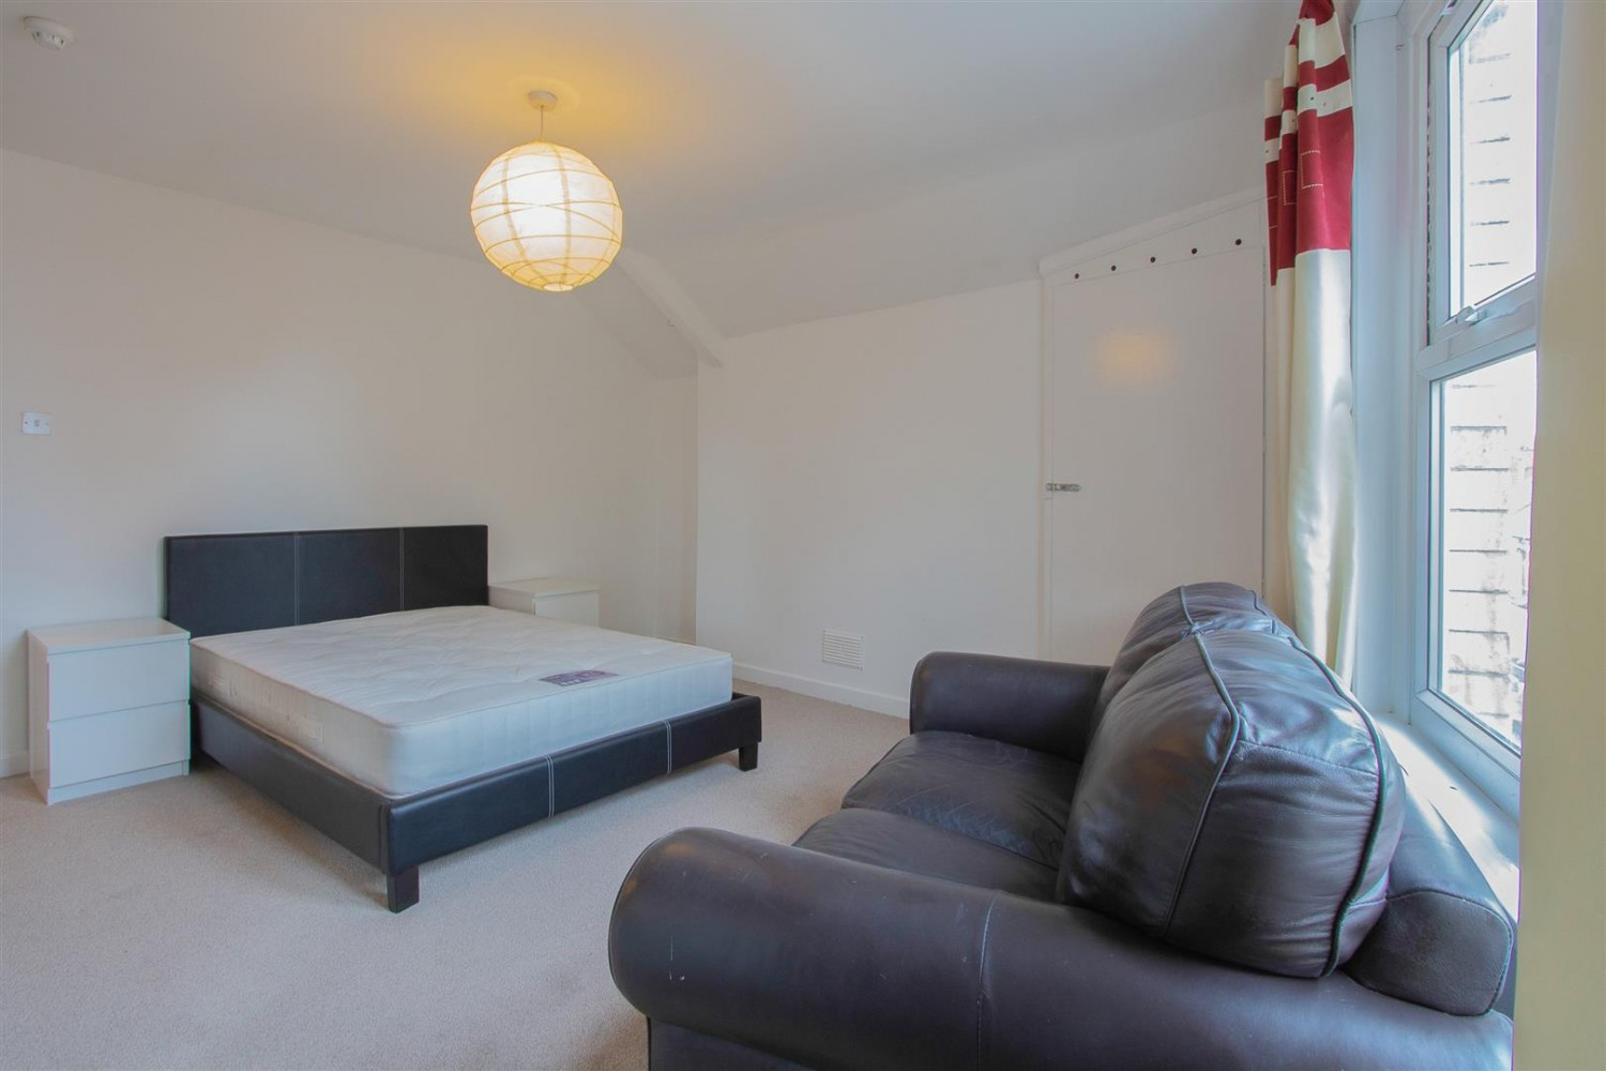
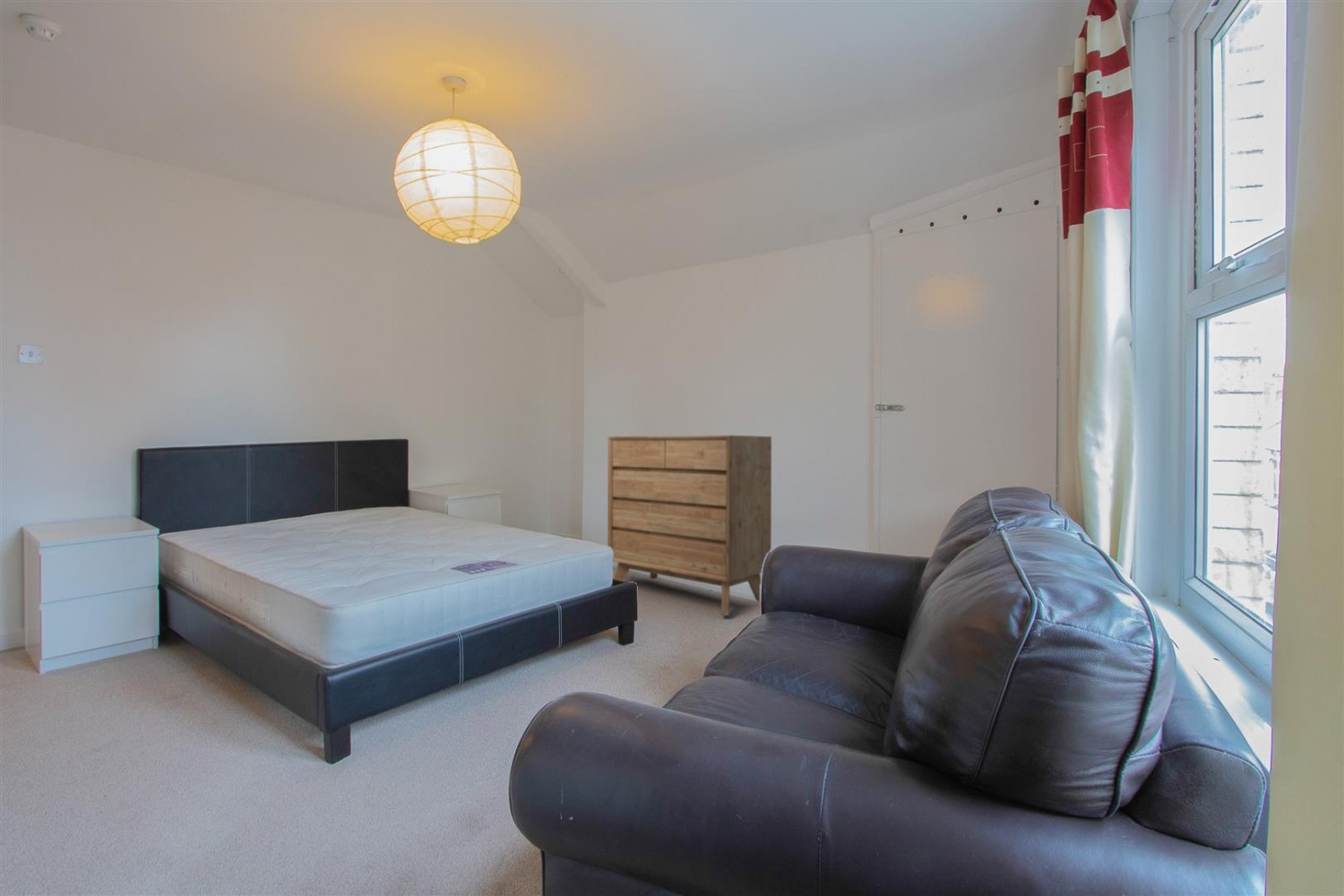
+ dresser [607,435,772,616]
